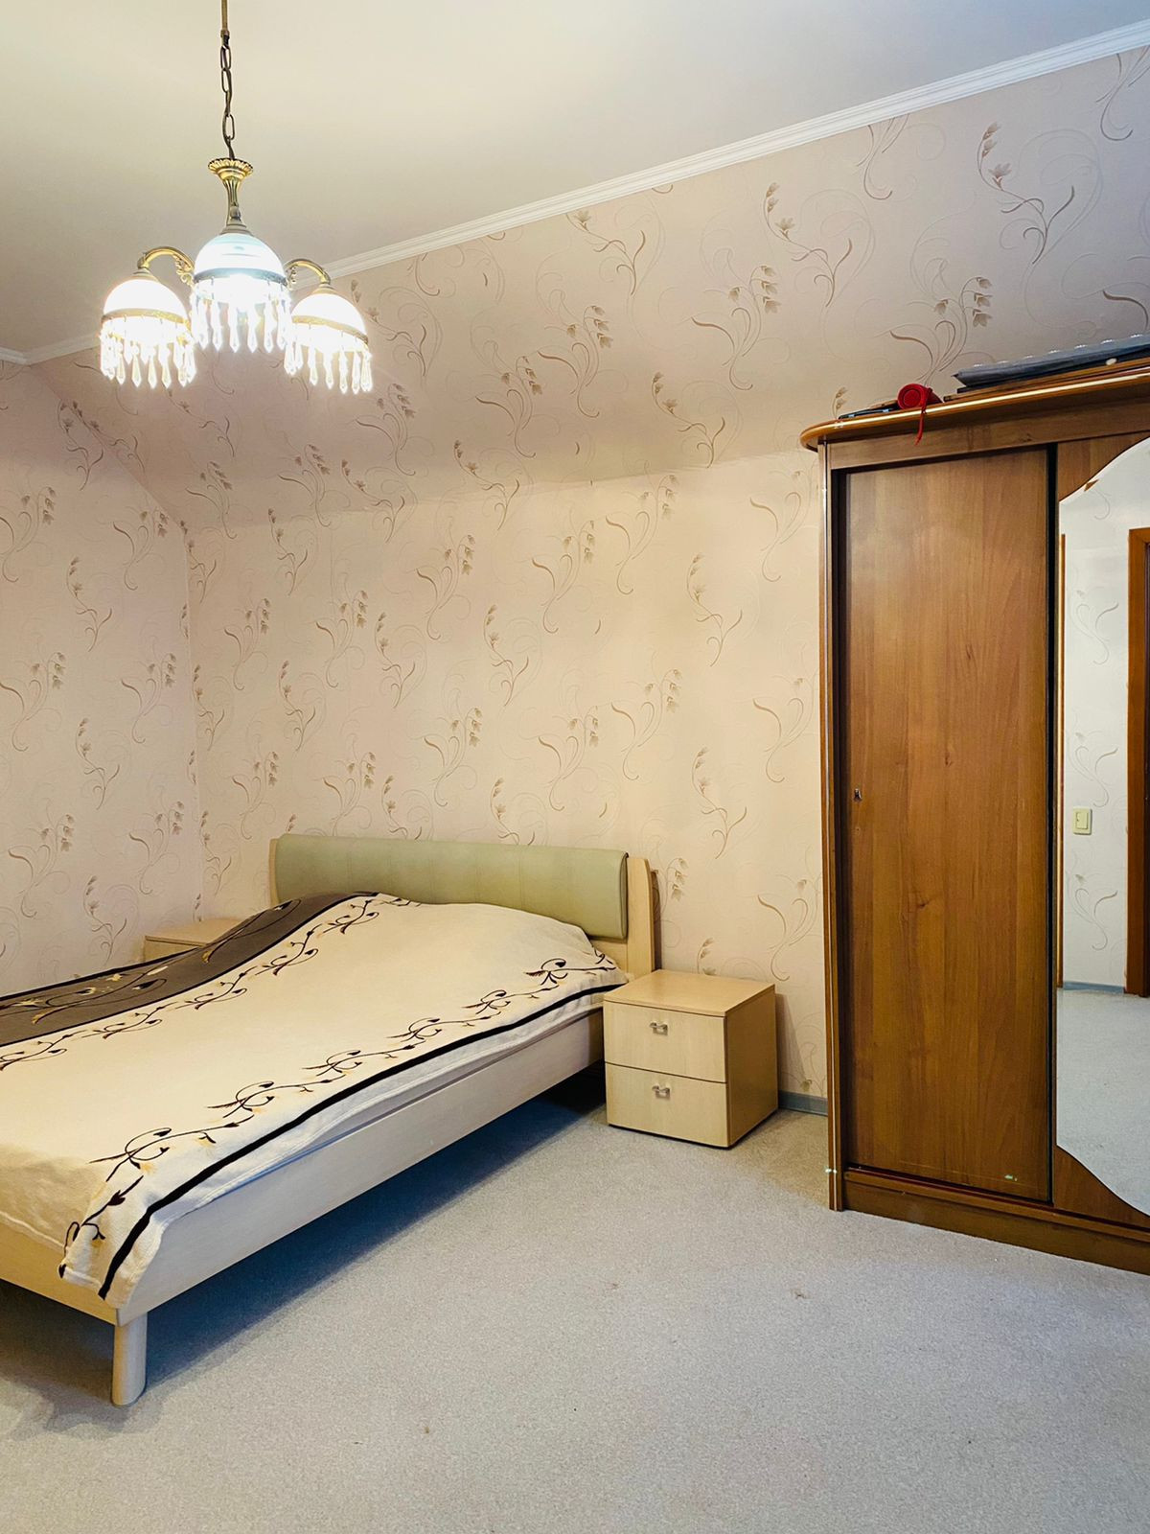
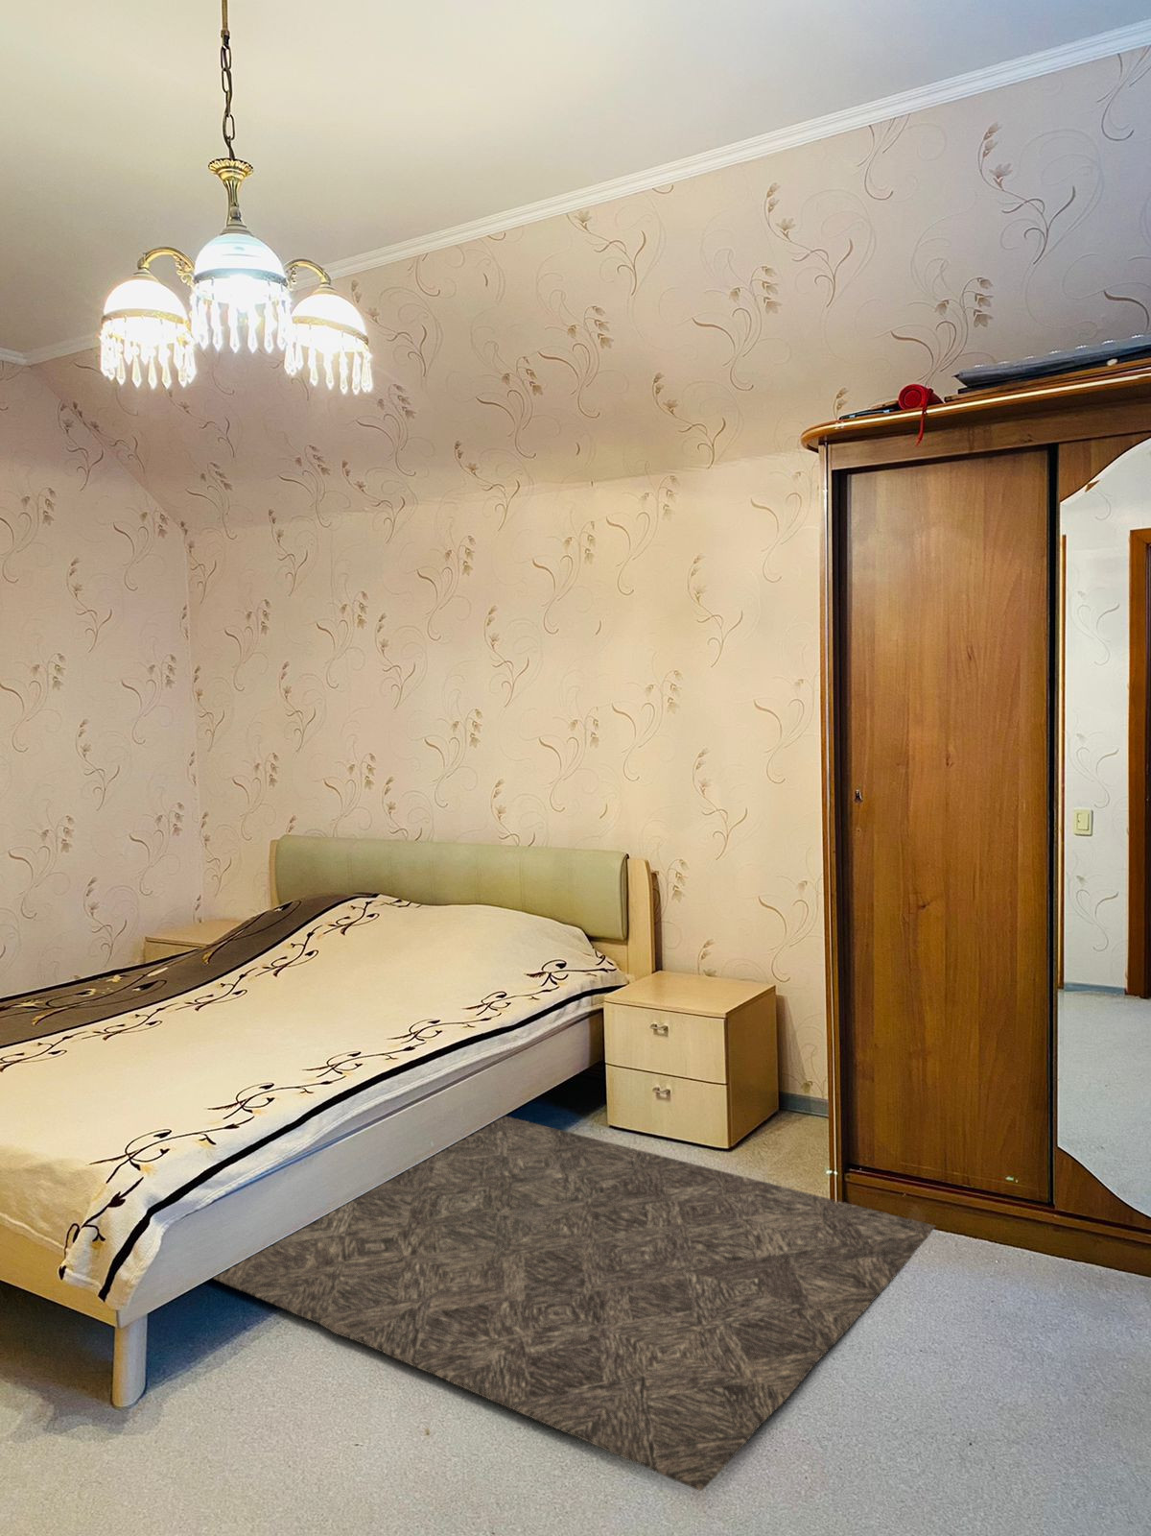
+ rug [212,1115,936,1491]
